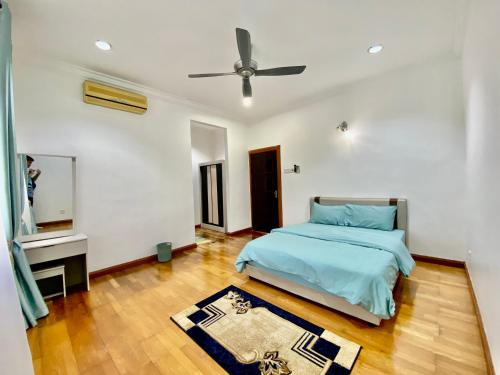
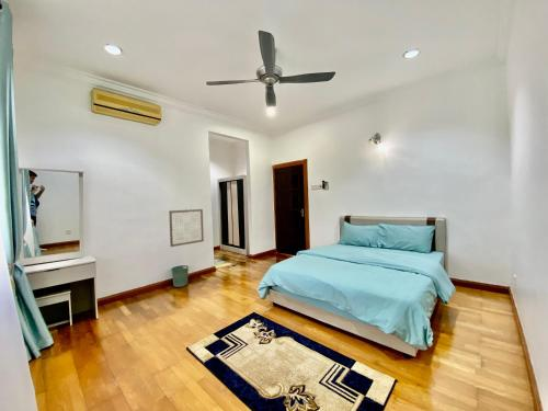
+ wall art [168,208,205,248]
